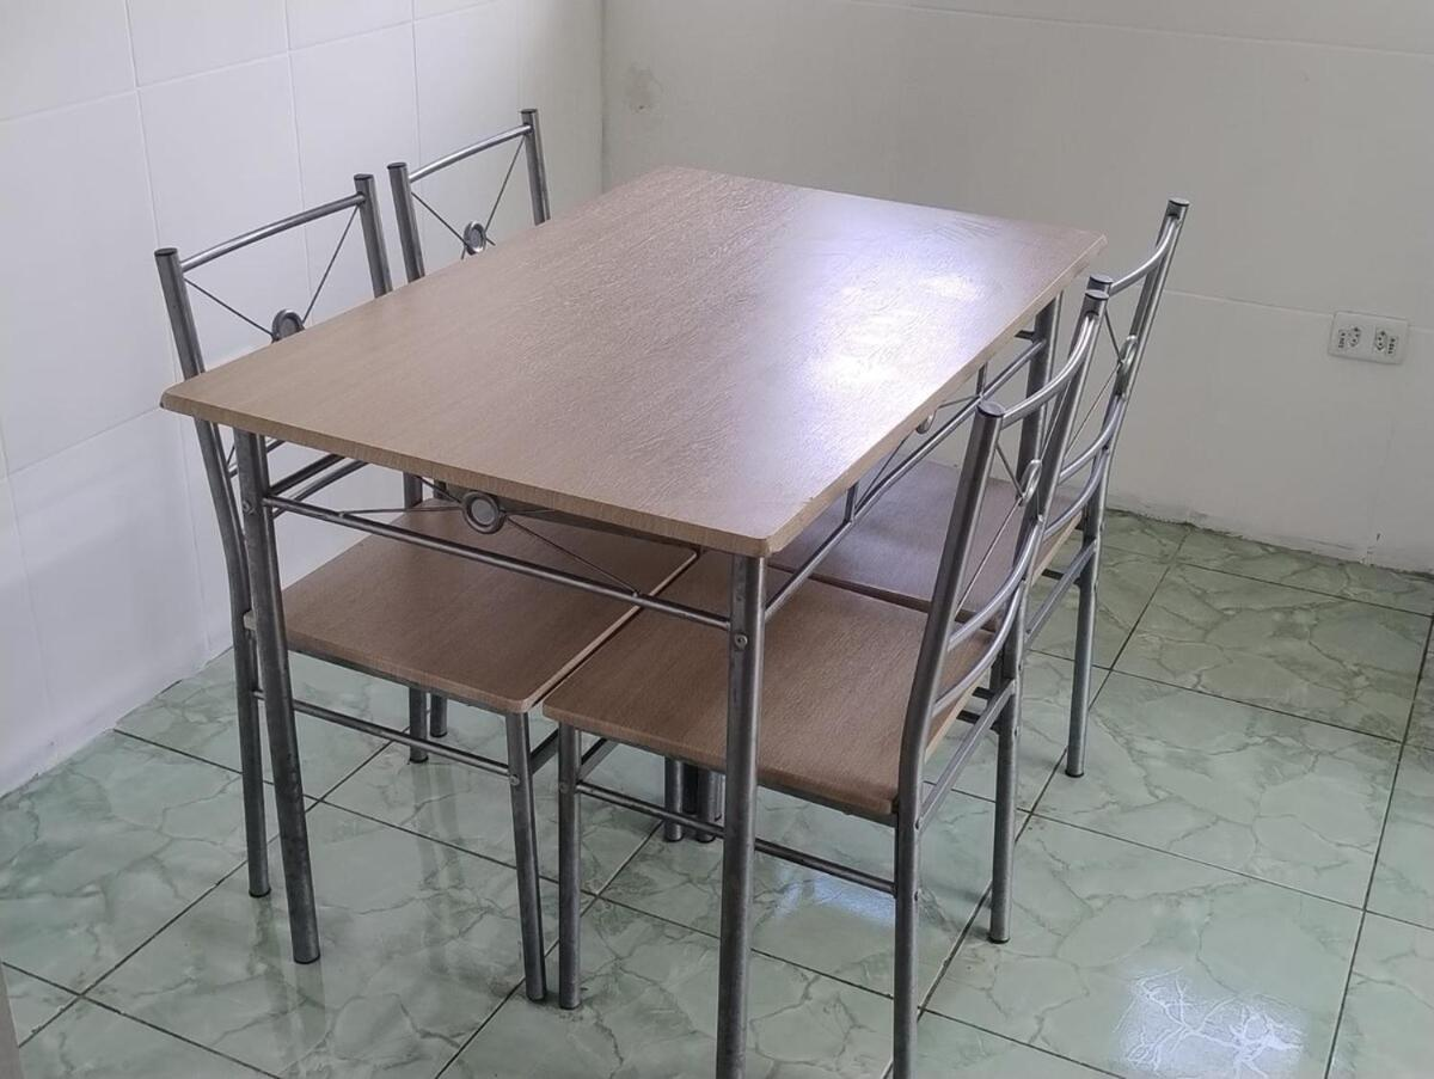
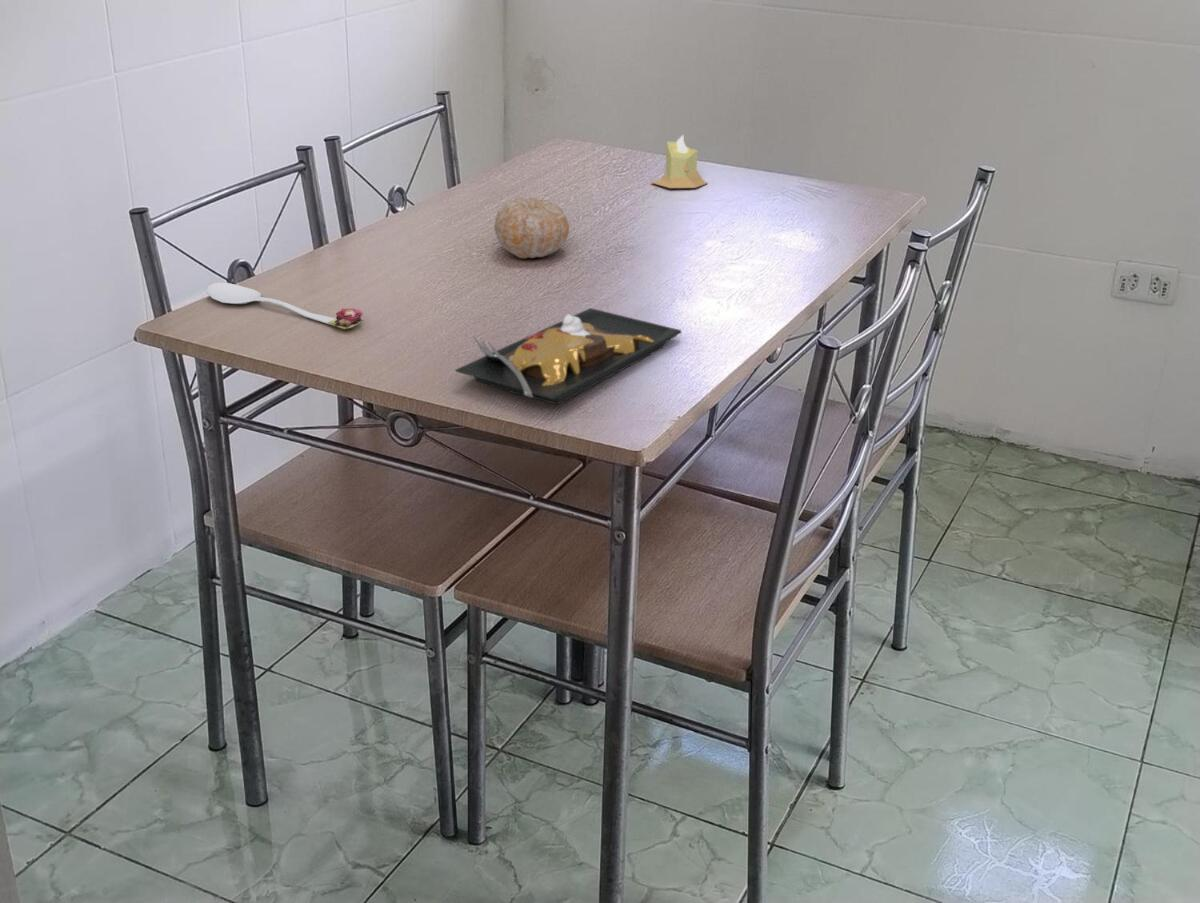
+ spoon [205,282,364,330]
+ candle [650,134,708,189]
+ fruit [493,197,570,259]
+ plate [454,307,682,405]
